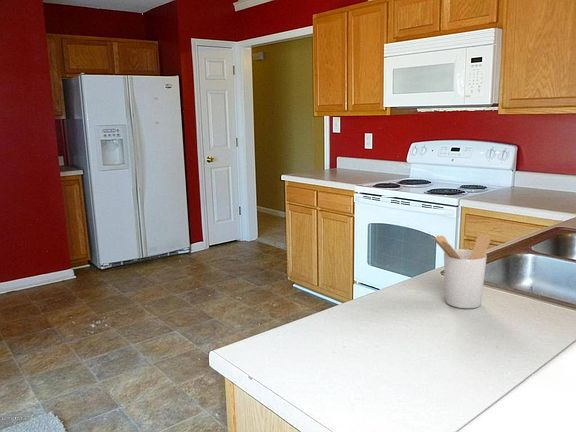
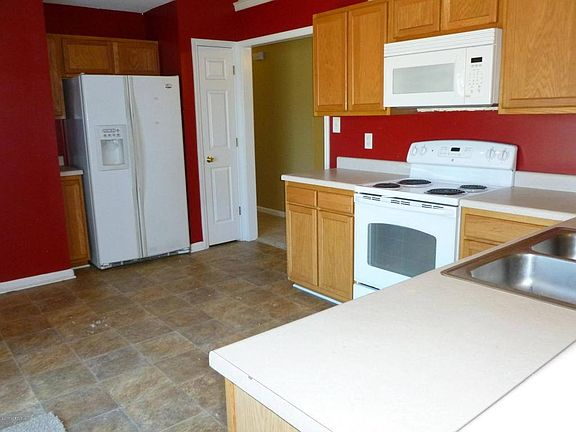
- utensil holder [430,234,492,309]
